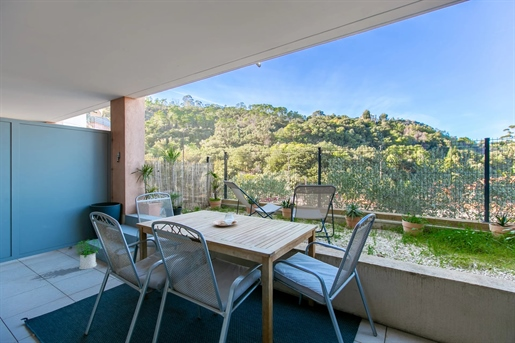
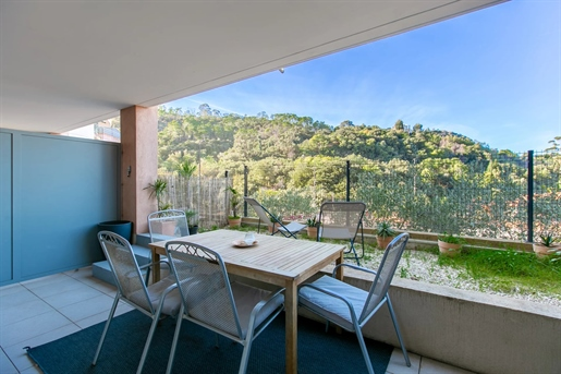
- potted plant [73,238,102,270]
